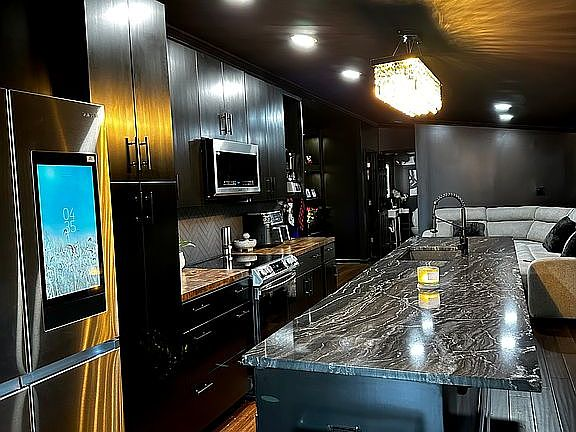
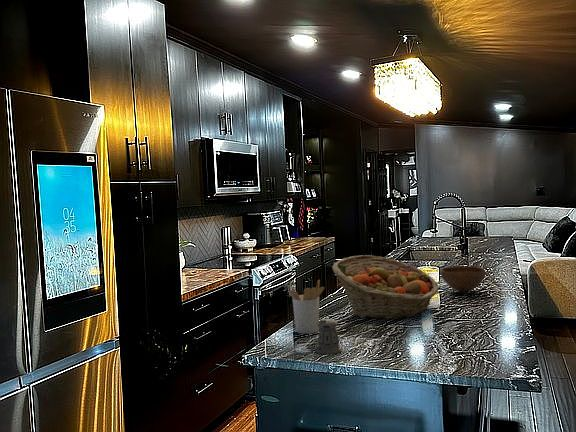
+ bowl [440,265,486,293]
+ fruit basket [332,254,440,321]
+ utensil holder [287,279,325,335]
+ pepper shaker [315,318,347,355]
